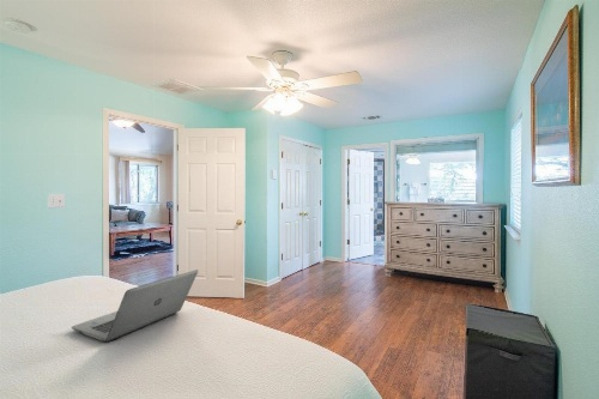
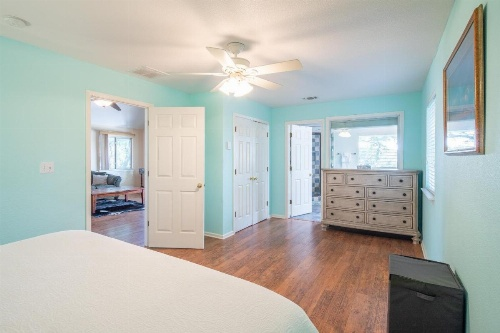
- laptop [71,268,199,343]
